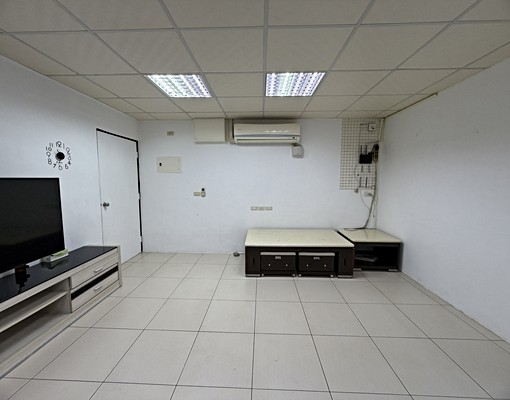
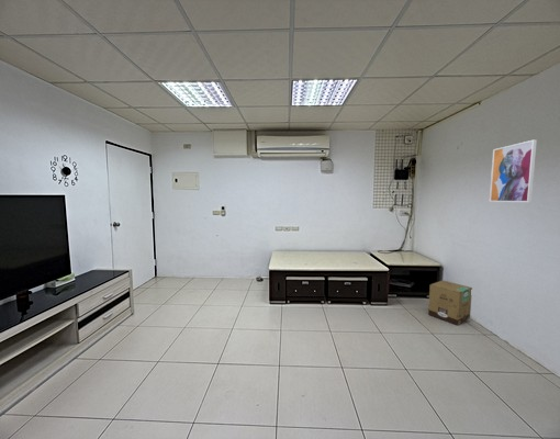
+ wall art [489,139,538,203]
+ cardboard box [427,279,473,326]
